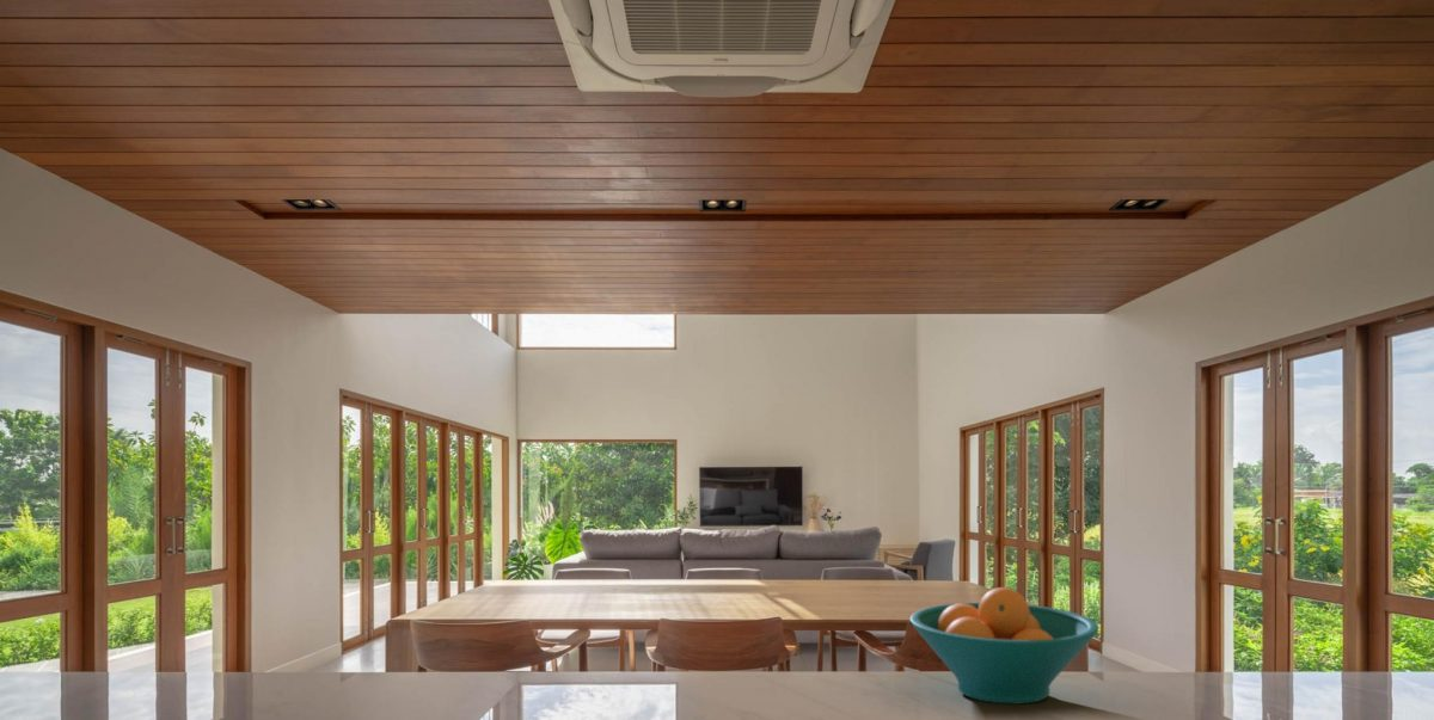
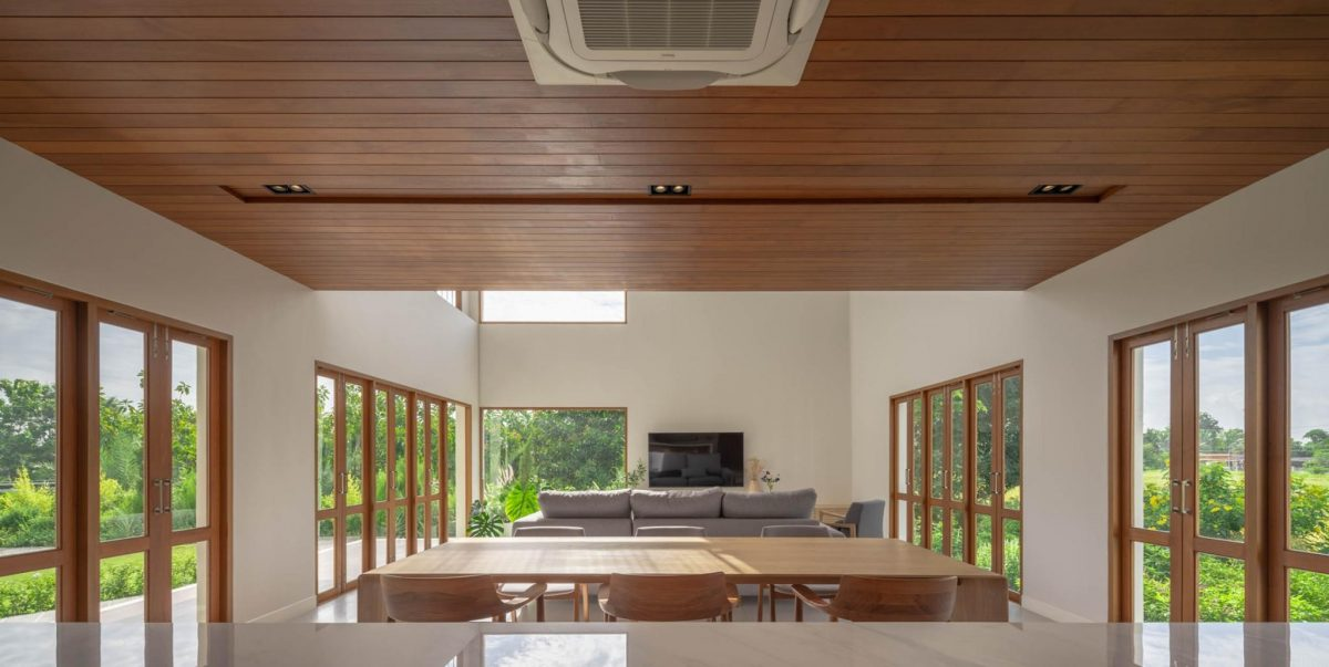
- fruit bowl [908,586,1099,706]
